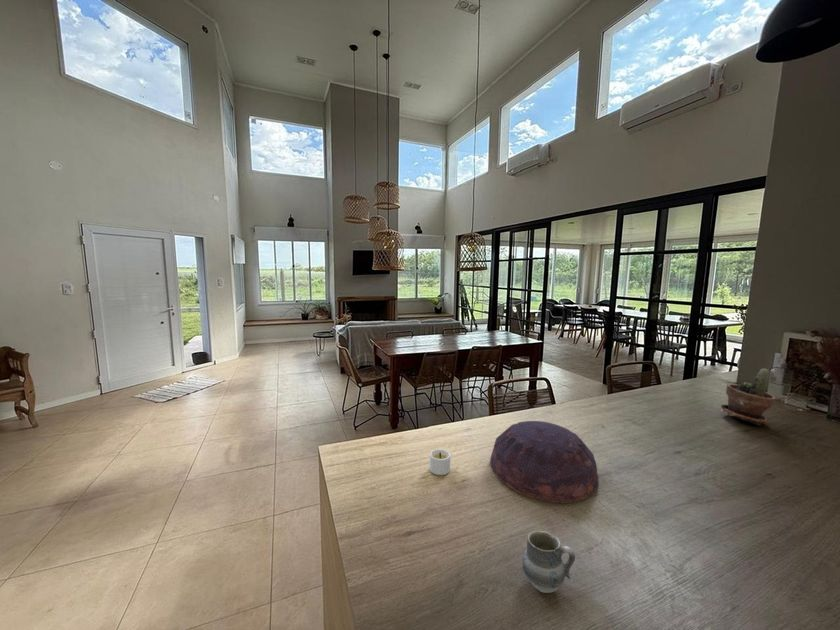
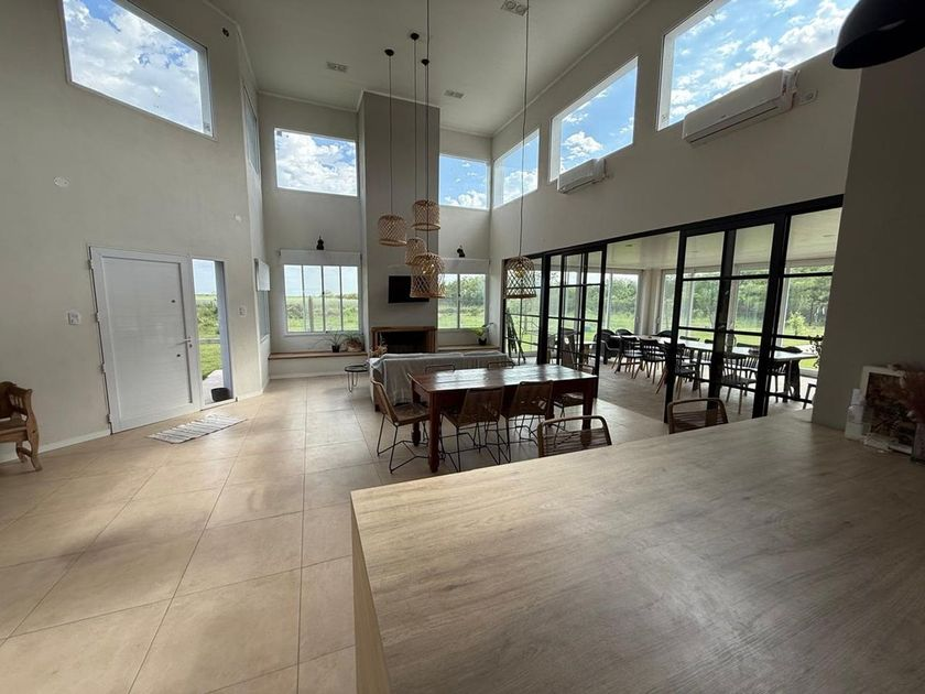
- potted plant [720,368,777,426]
- cup [521,530,576,594]
- candle [429,448,451,476]
- bowl [489,420,600,504]
